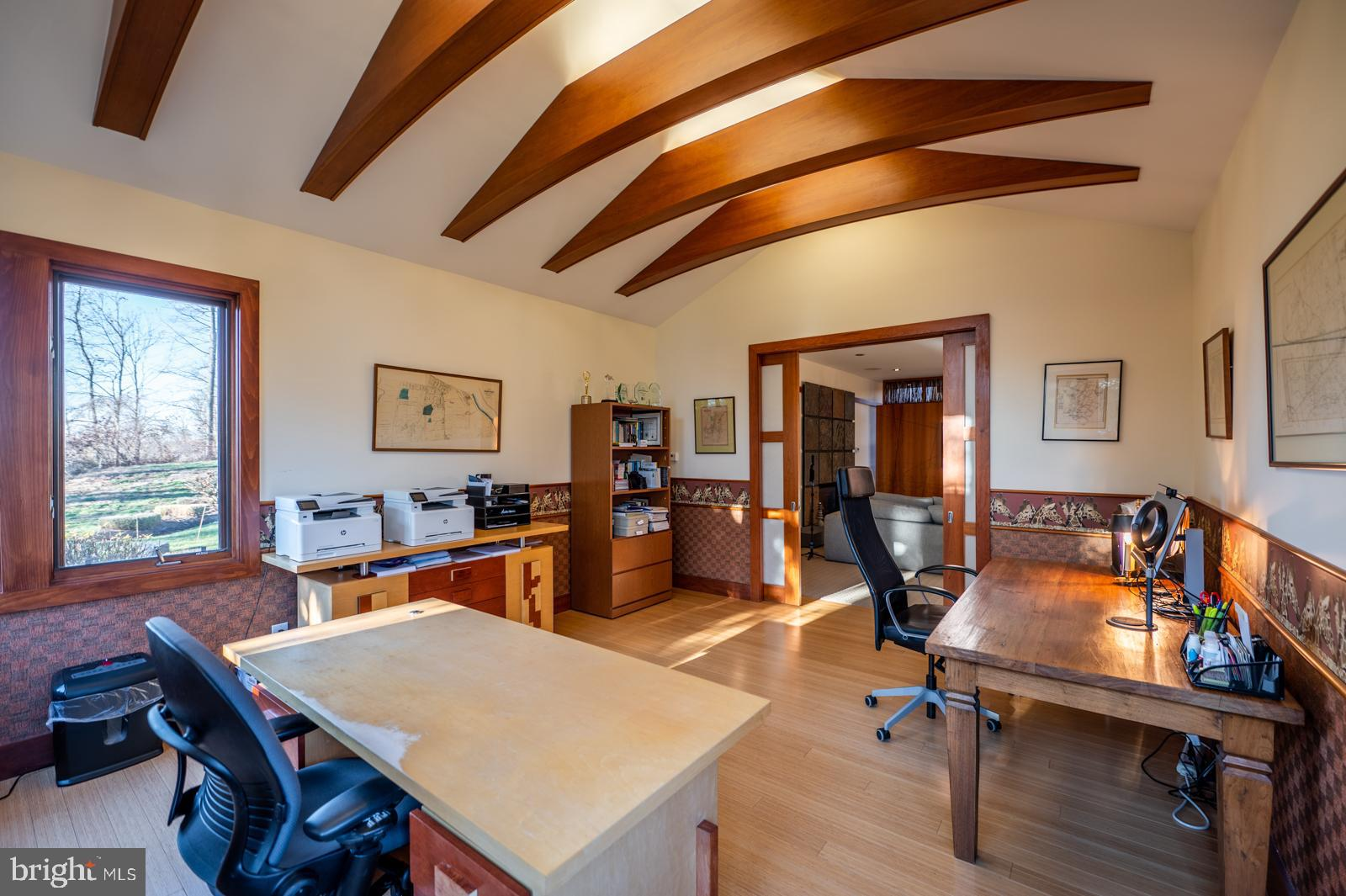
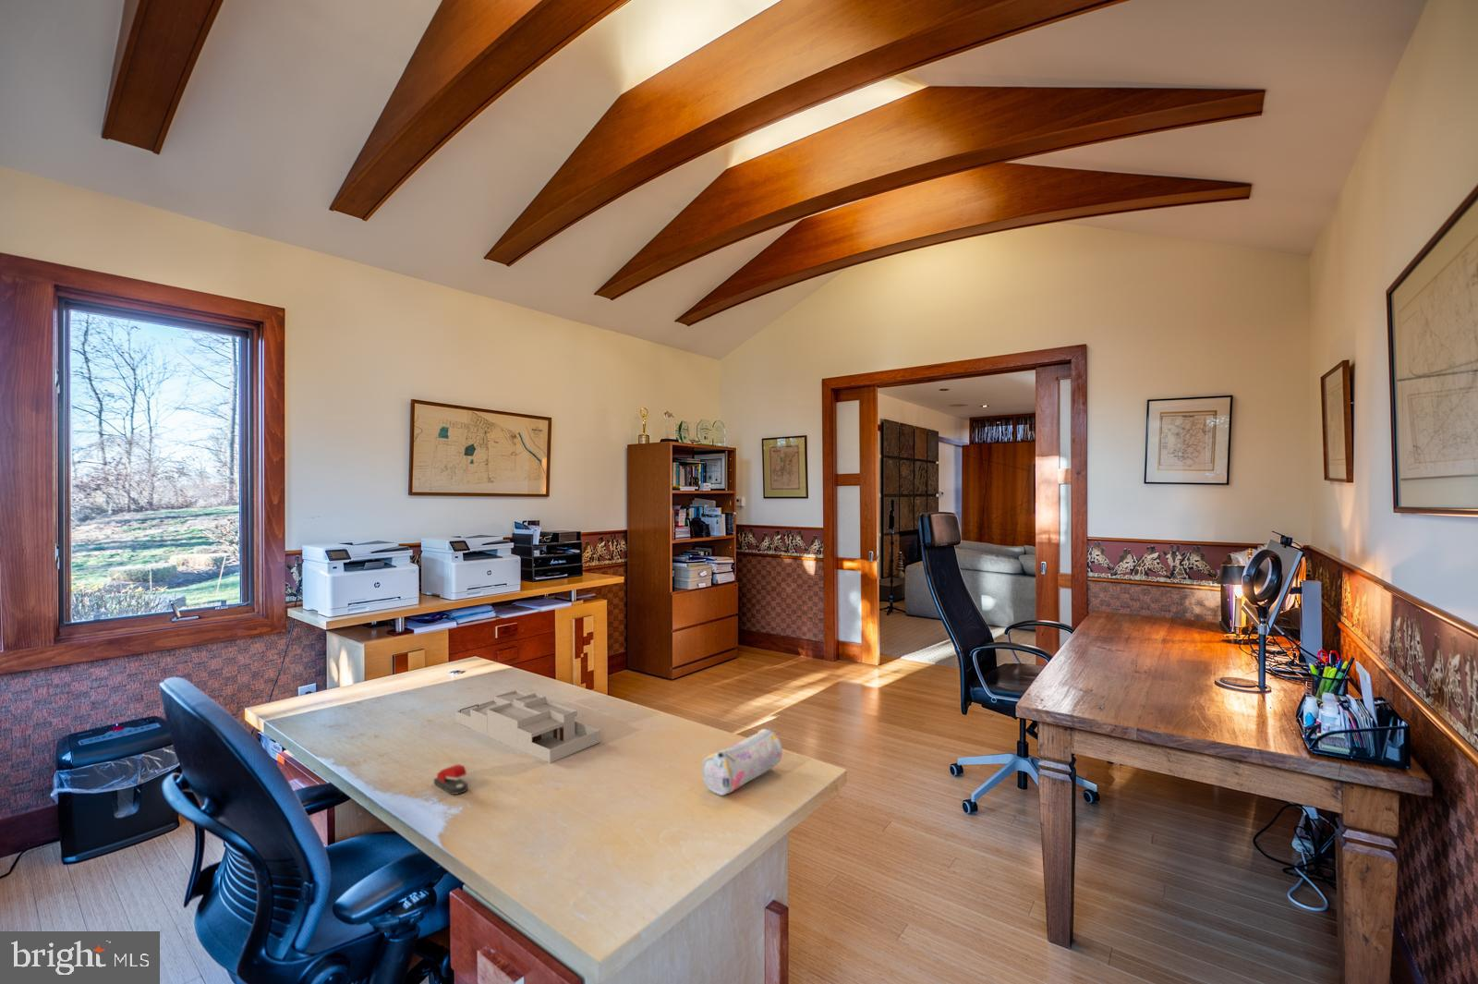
+ desk organizer [456,690,602,764]
+ stapler [434,764,469,795]
+ pencil case [702,728,783,796]
